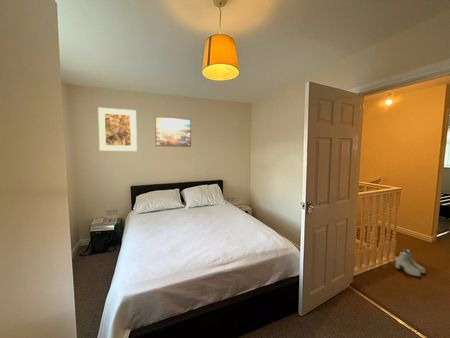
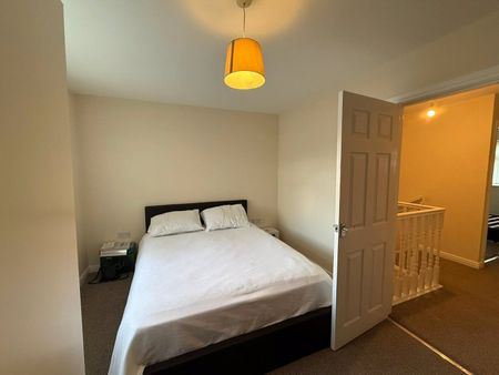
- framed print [154,116,192,148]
- boots [395,248,426,278]
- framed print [97,106,138,152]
